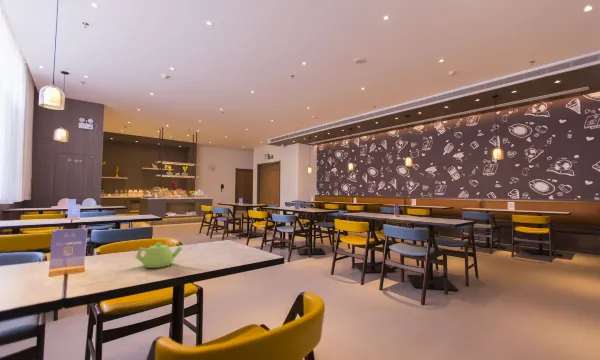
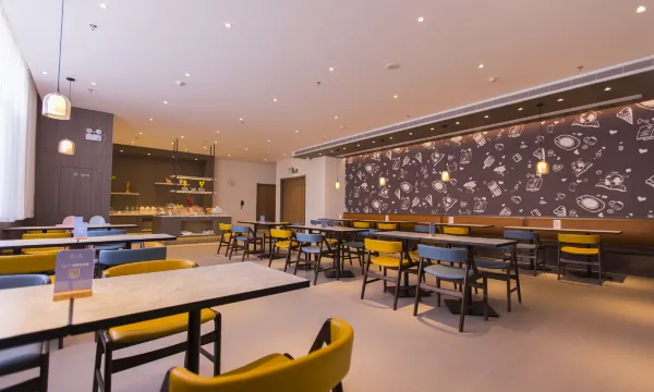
- teapot [135,242,183,269]
